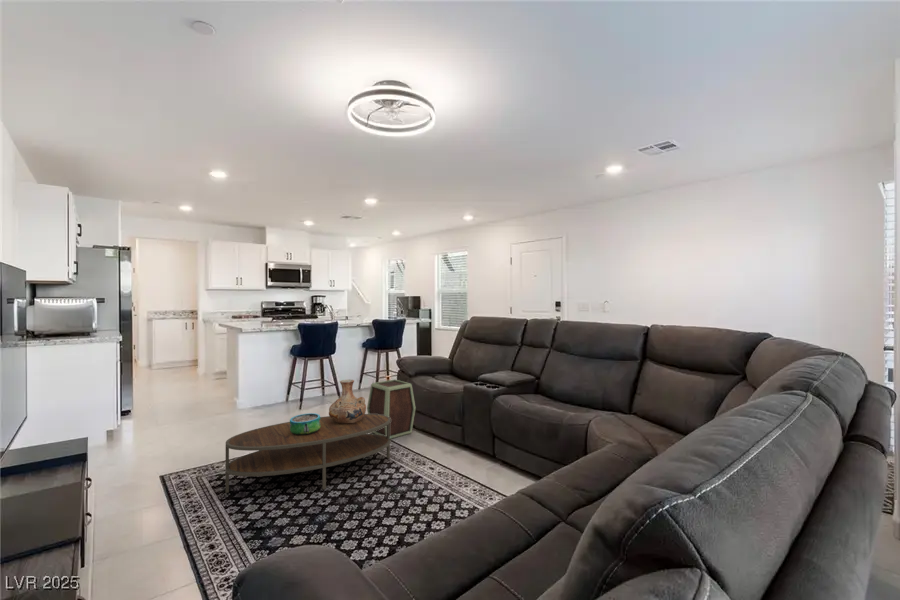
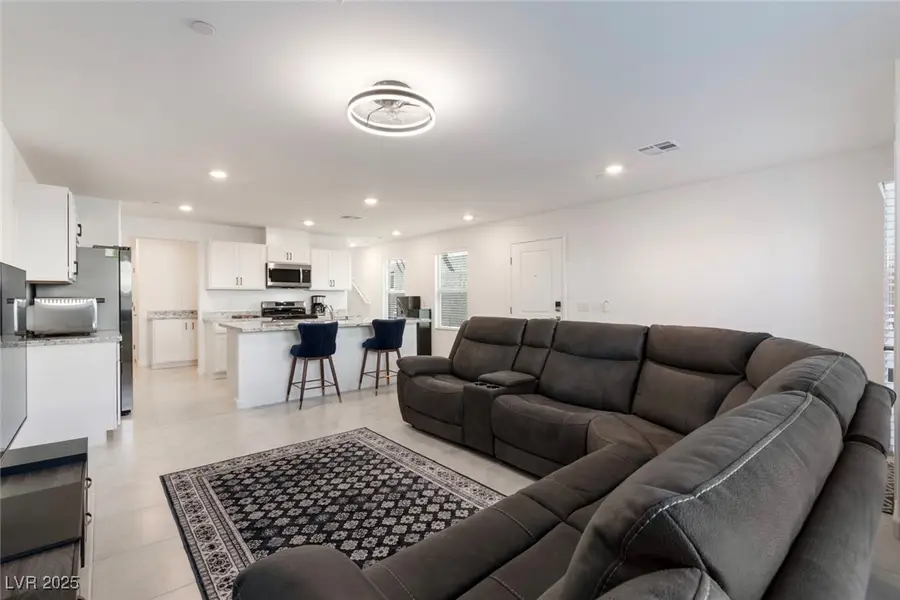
- vase [328,379,367,424]
- coffee table [225,413,392,494]
- decorative bowl [289,412,321,435]
- planter [366,379,417,440]
